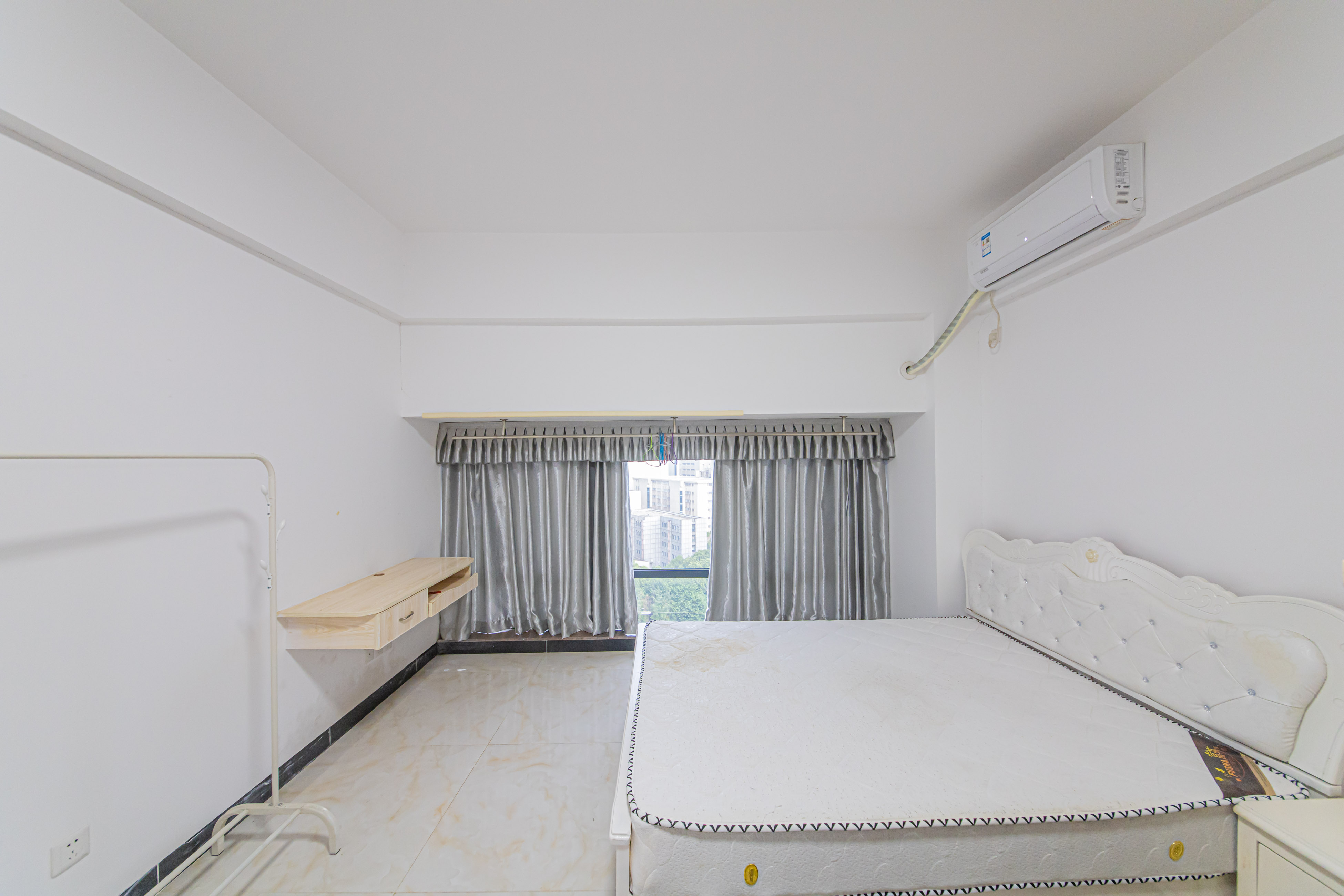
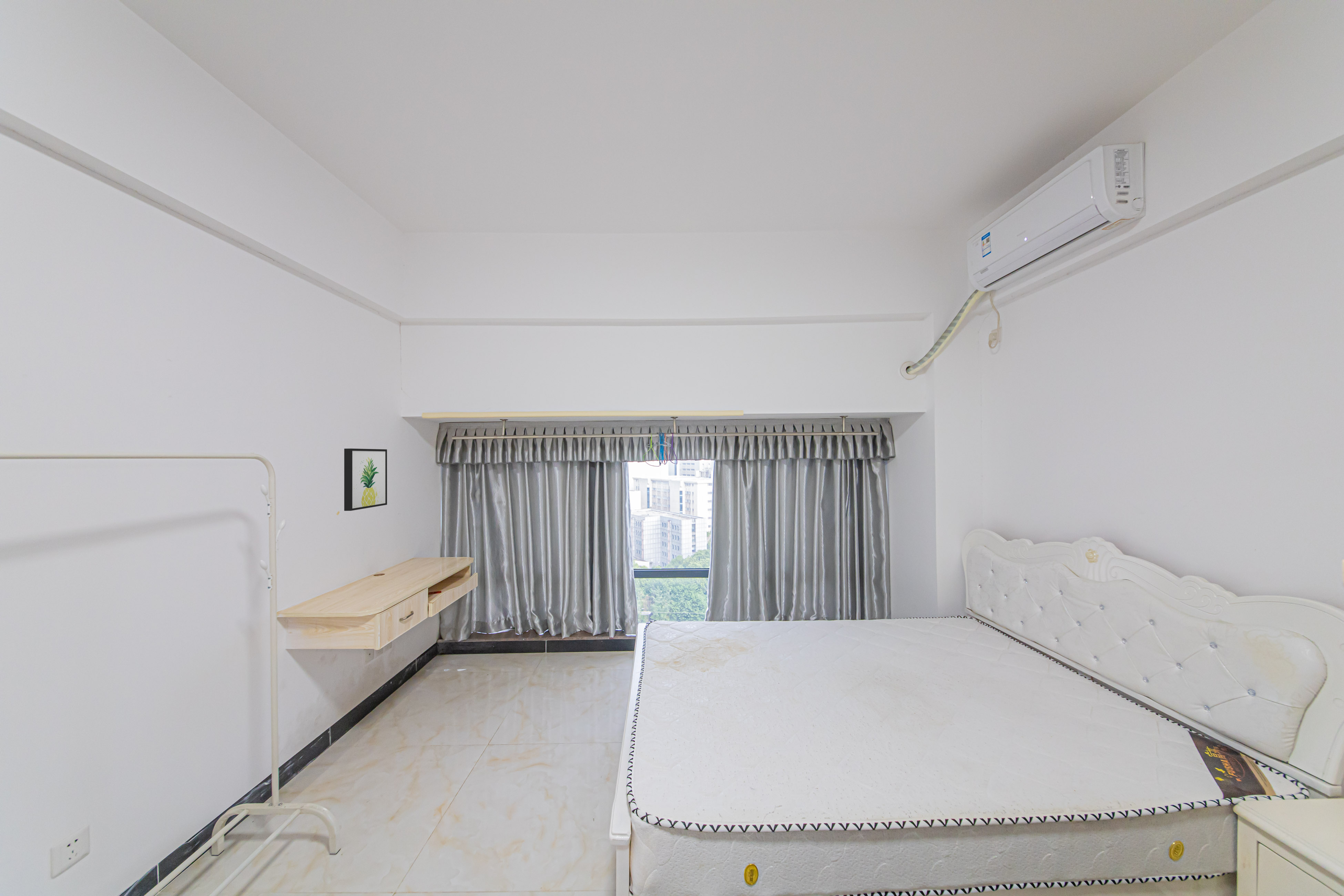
+ wall art [344,448,387,511]
